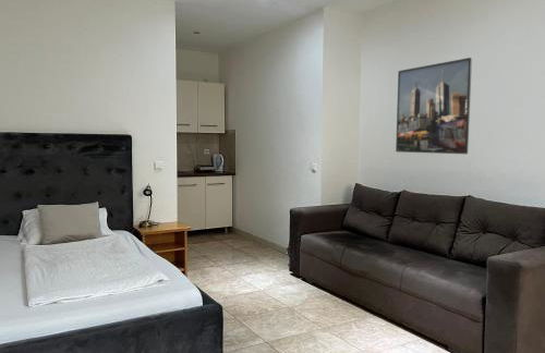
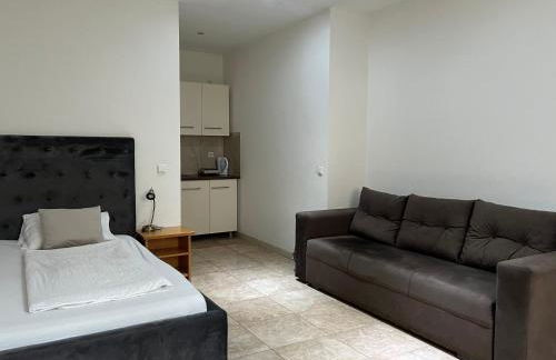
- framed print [395,57,473,155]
